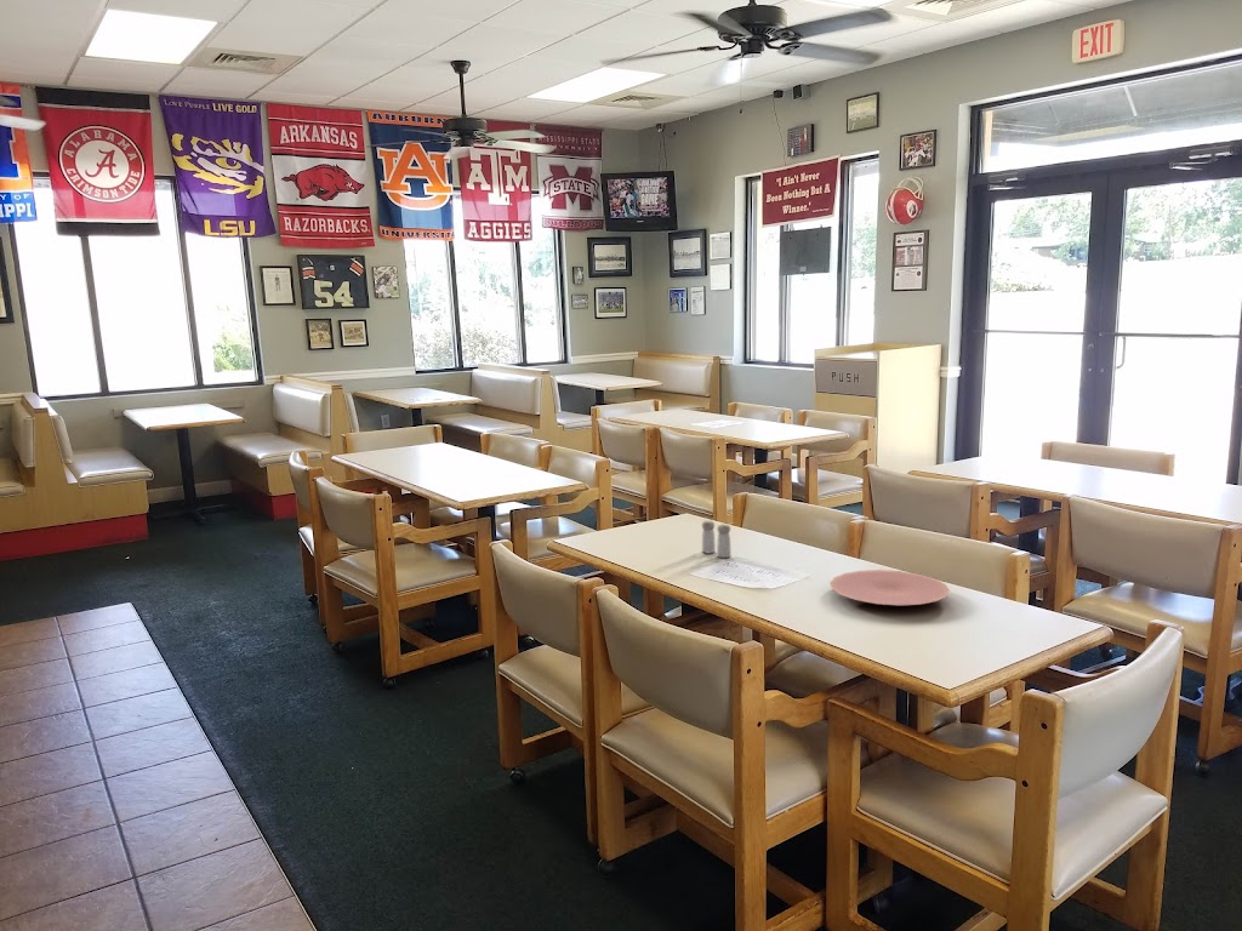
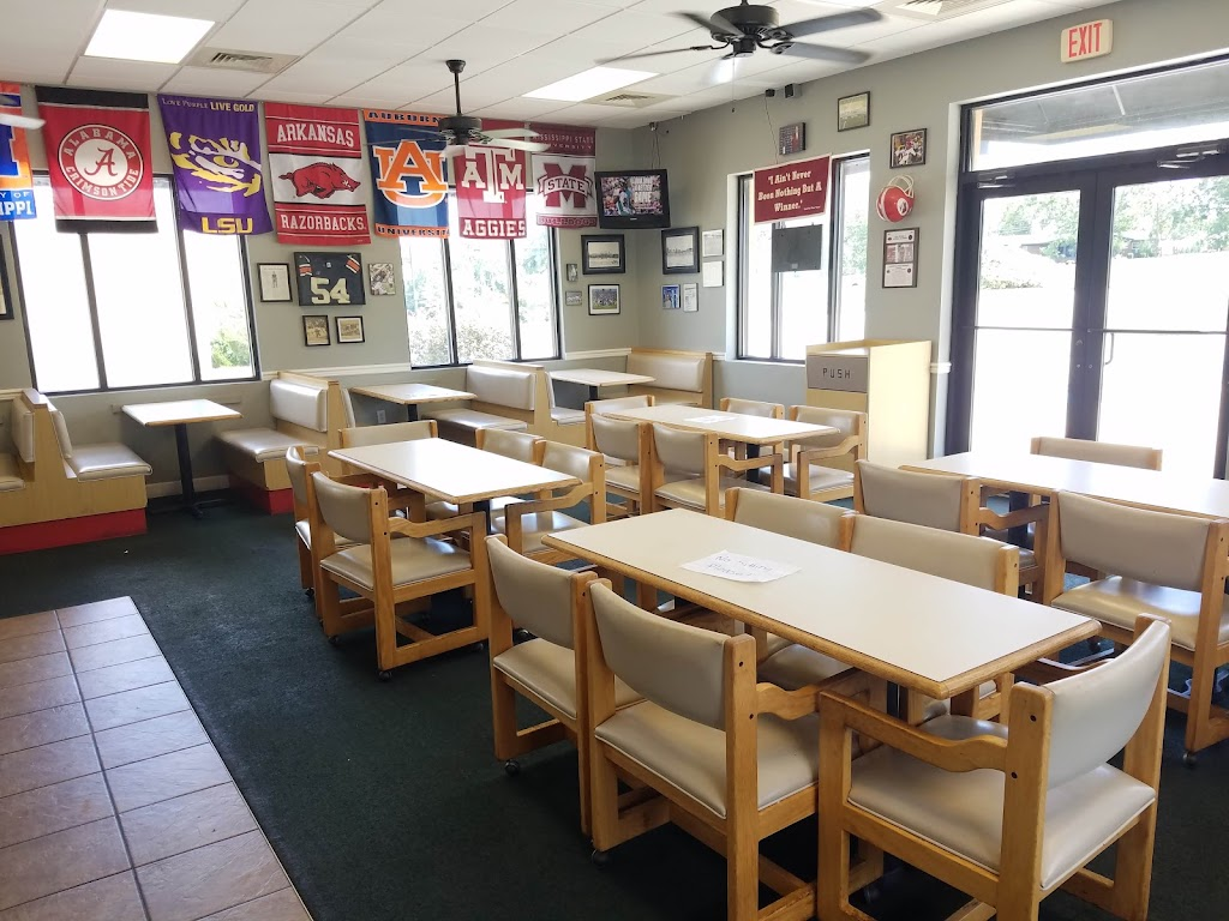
- salt and pepper shaker [701,520,733,559]
- plate [828,569,951,606]
